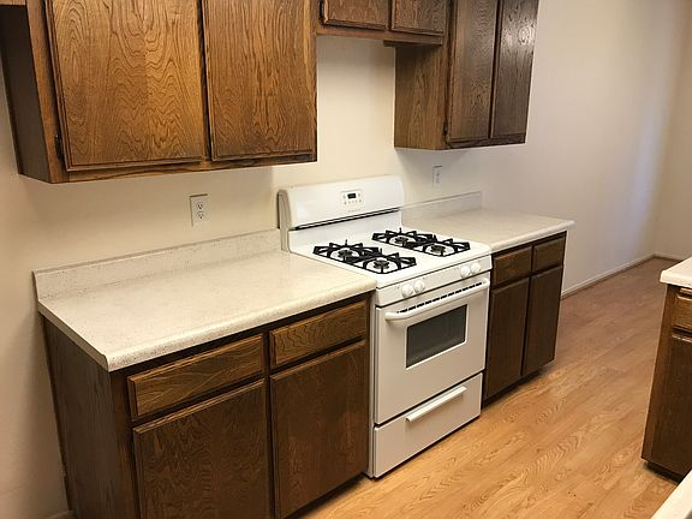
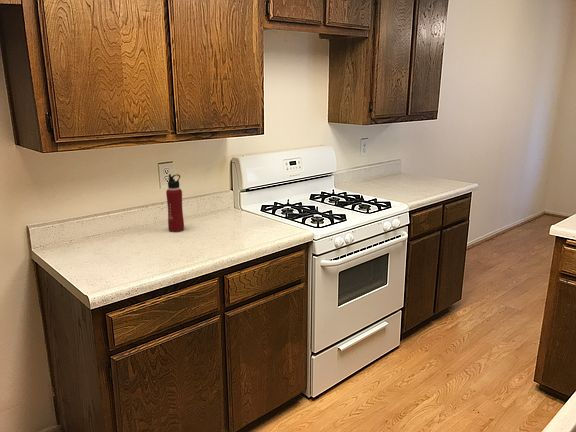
+ water bottle [165,173,185,233]
